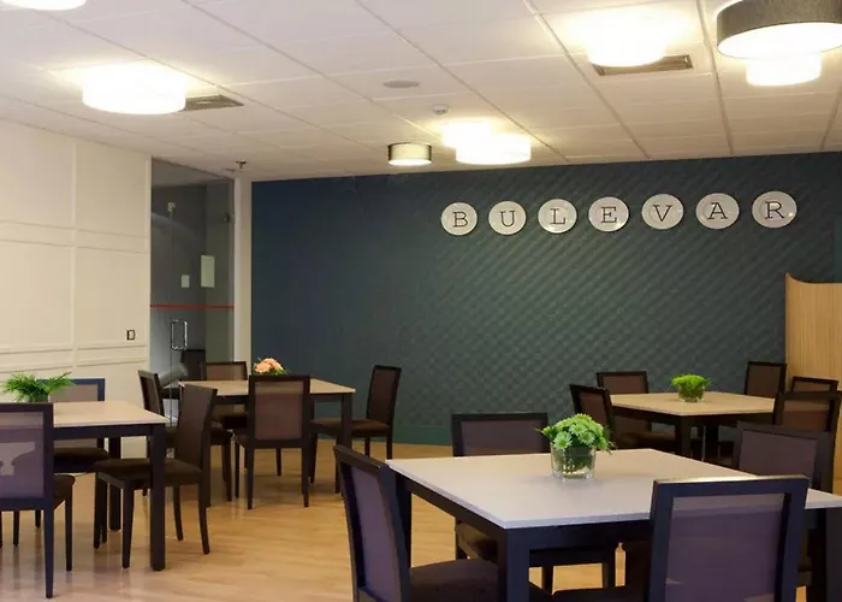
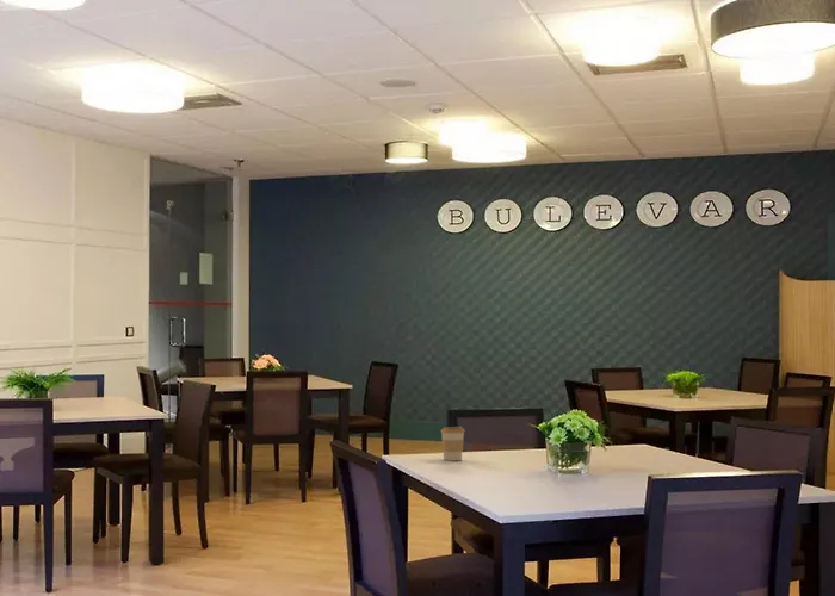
+ coffee cup [440,426,466,462]
